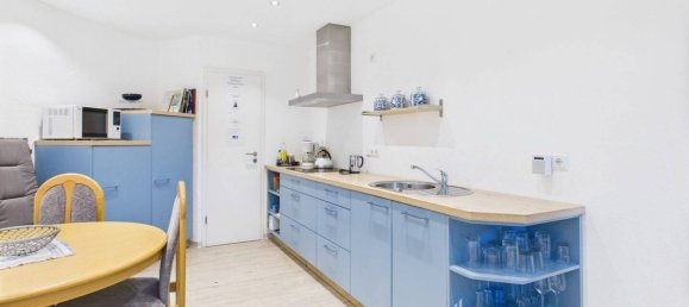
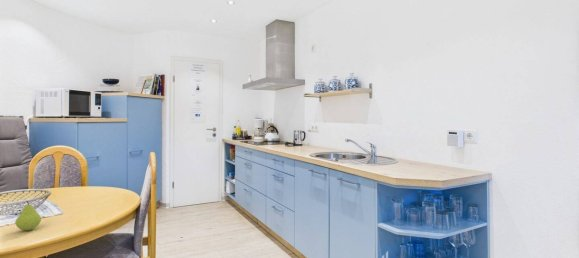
+ fruit [14,200,42,231]
